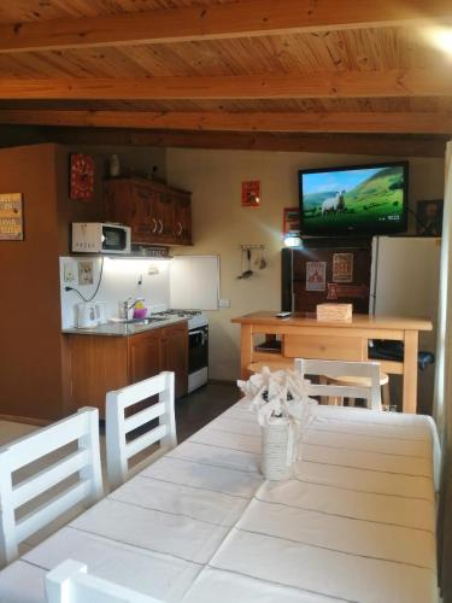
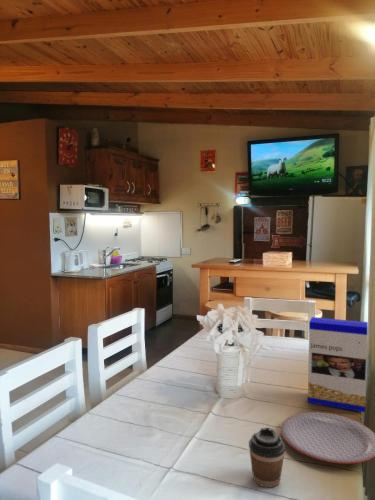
+ cereal box [307,316,369,413]
+ coffee cup [248,427,286,488]
+ plate [280,411,375,465]
